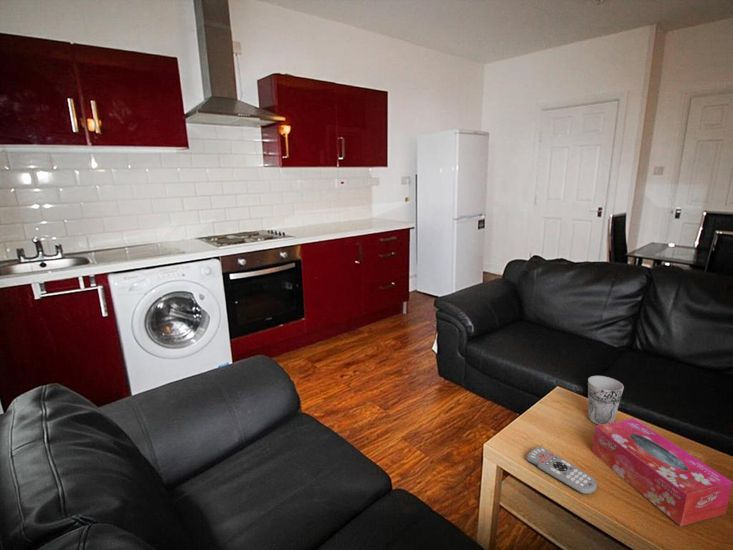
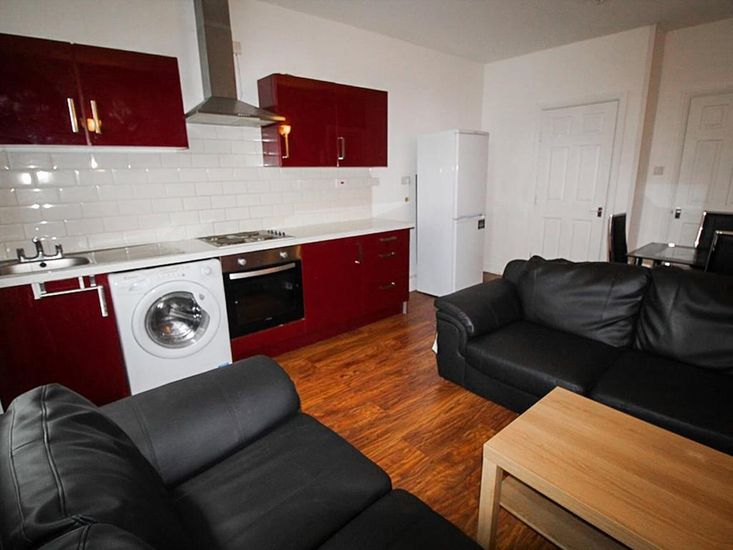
- tissue box [591,417,733,527]
- remote control [525,446,598,495]
- cup [587,375,625,425]
